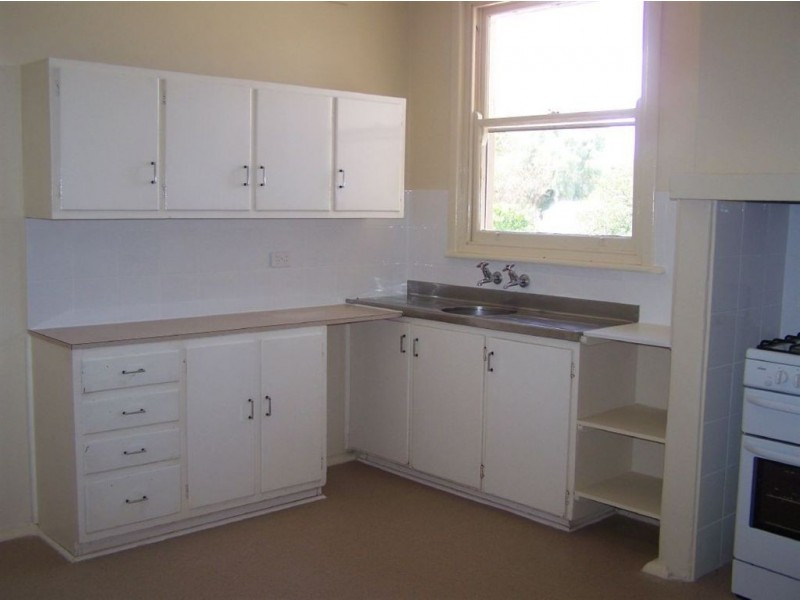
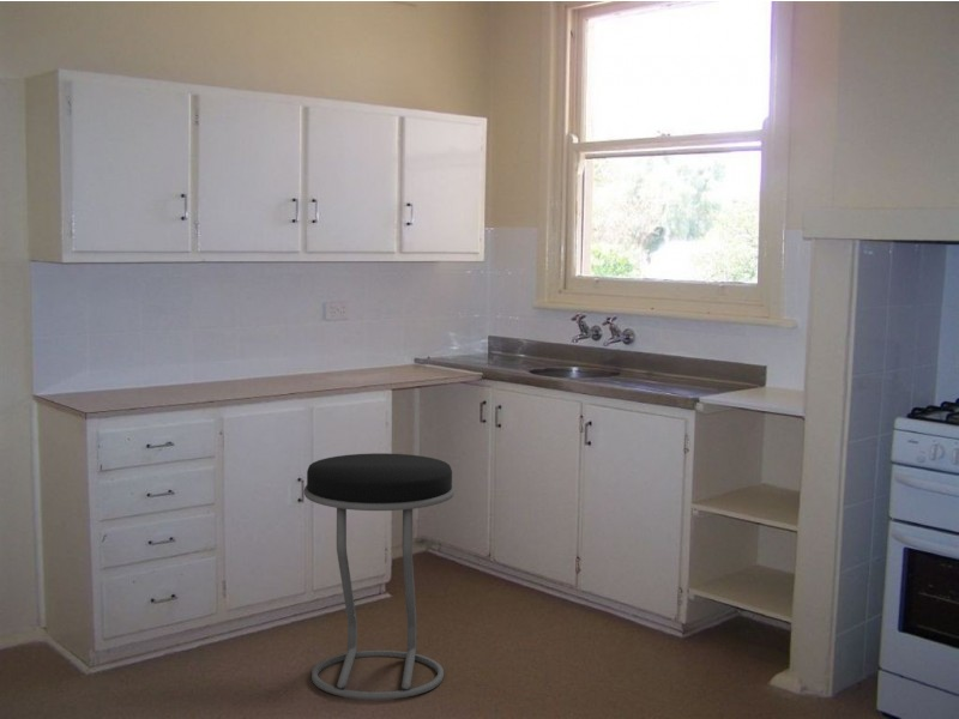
+ stool [302,452,457,701]
